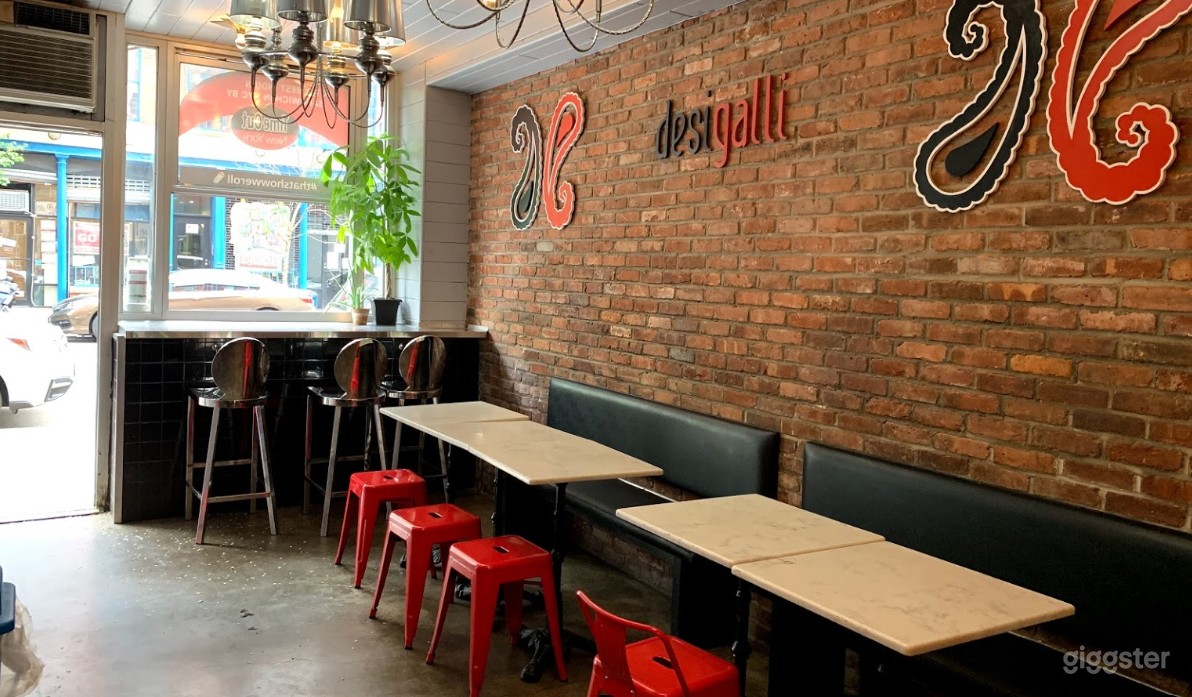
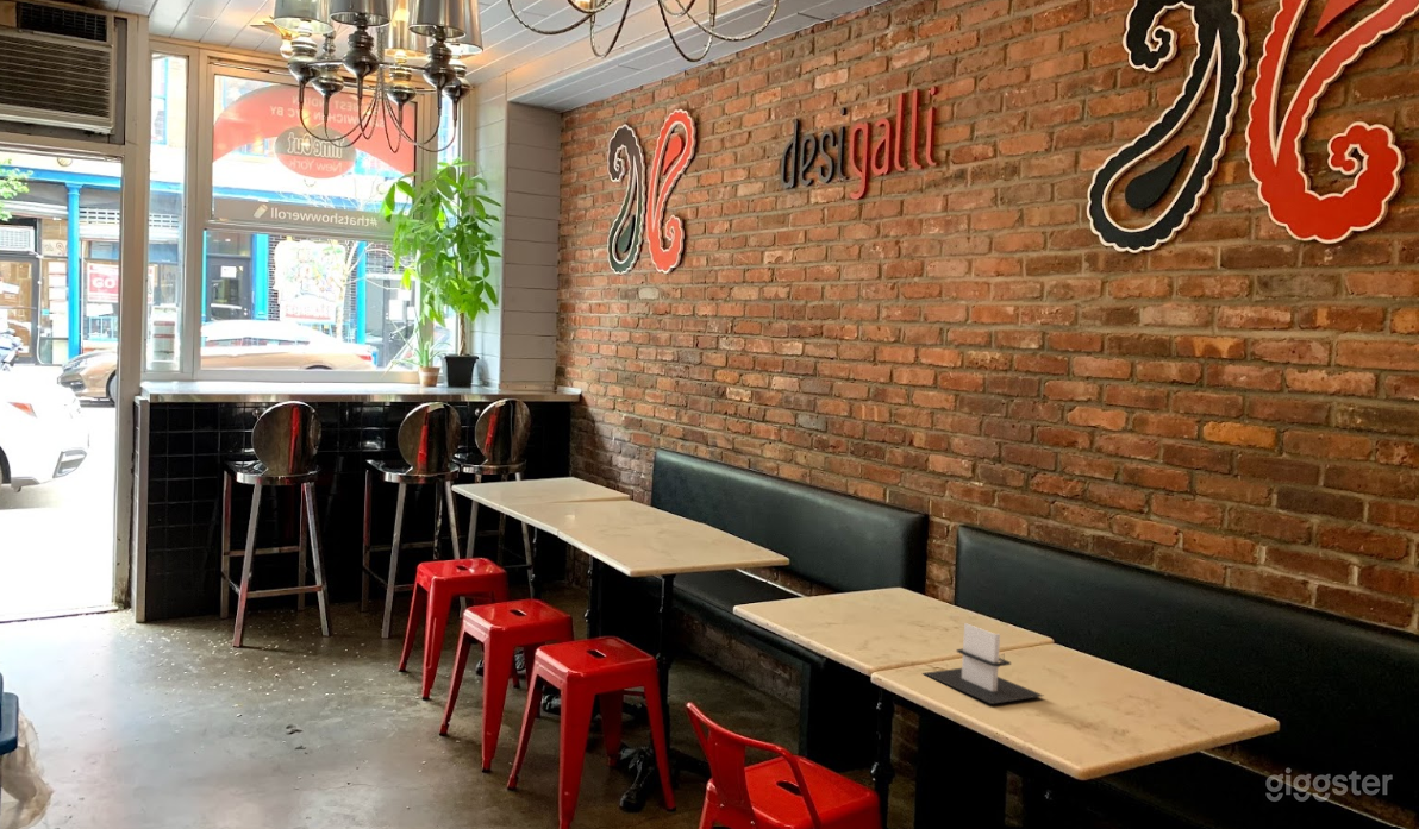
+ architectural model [923,622,1044,705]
